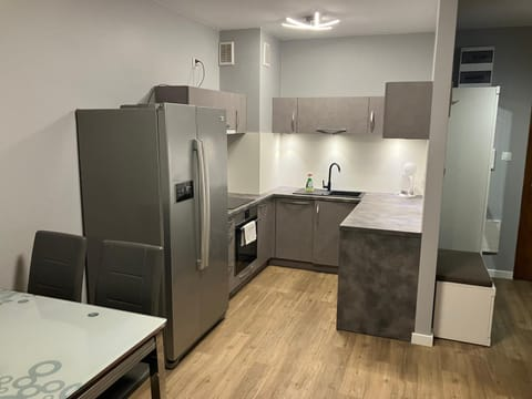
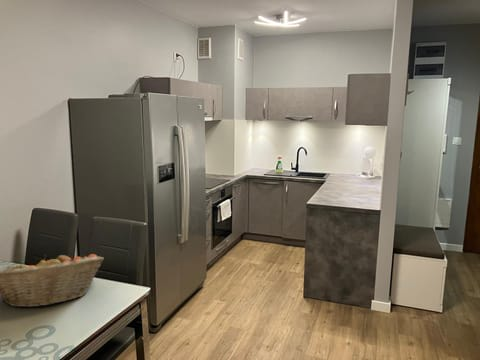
+ fruit basket [0,253,105,308]
